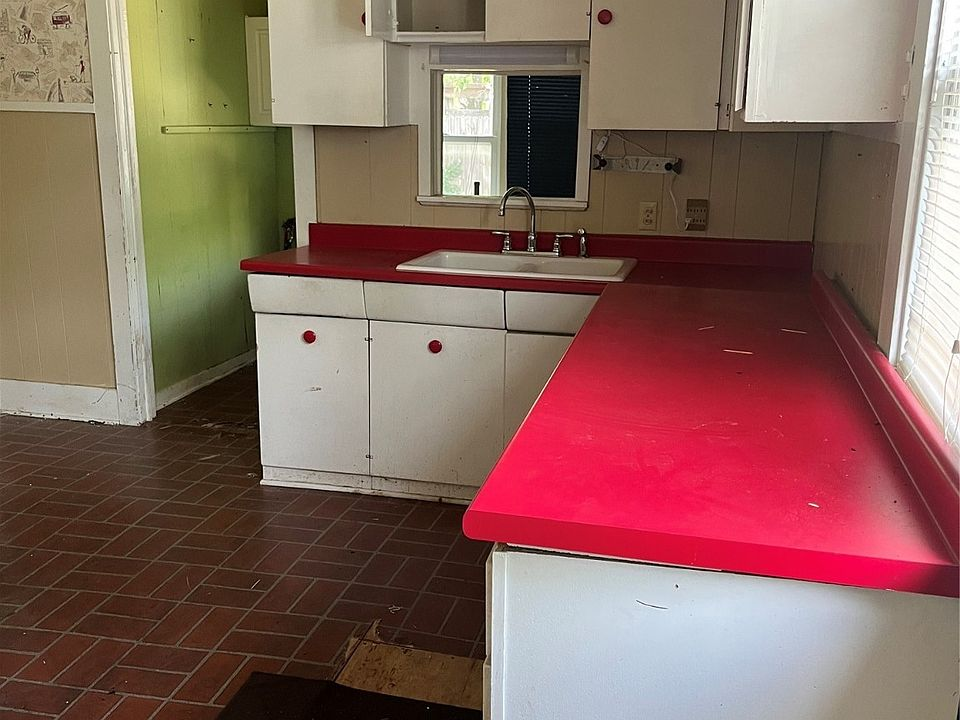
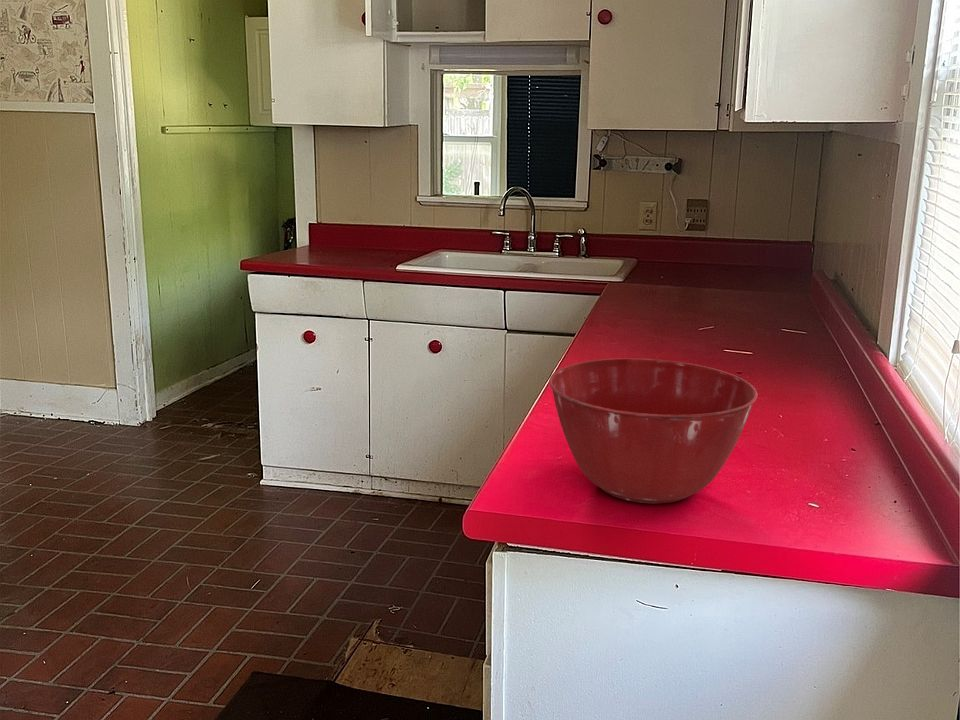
+ mixing bowl [548,357,758,505]
